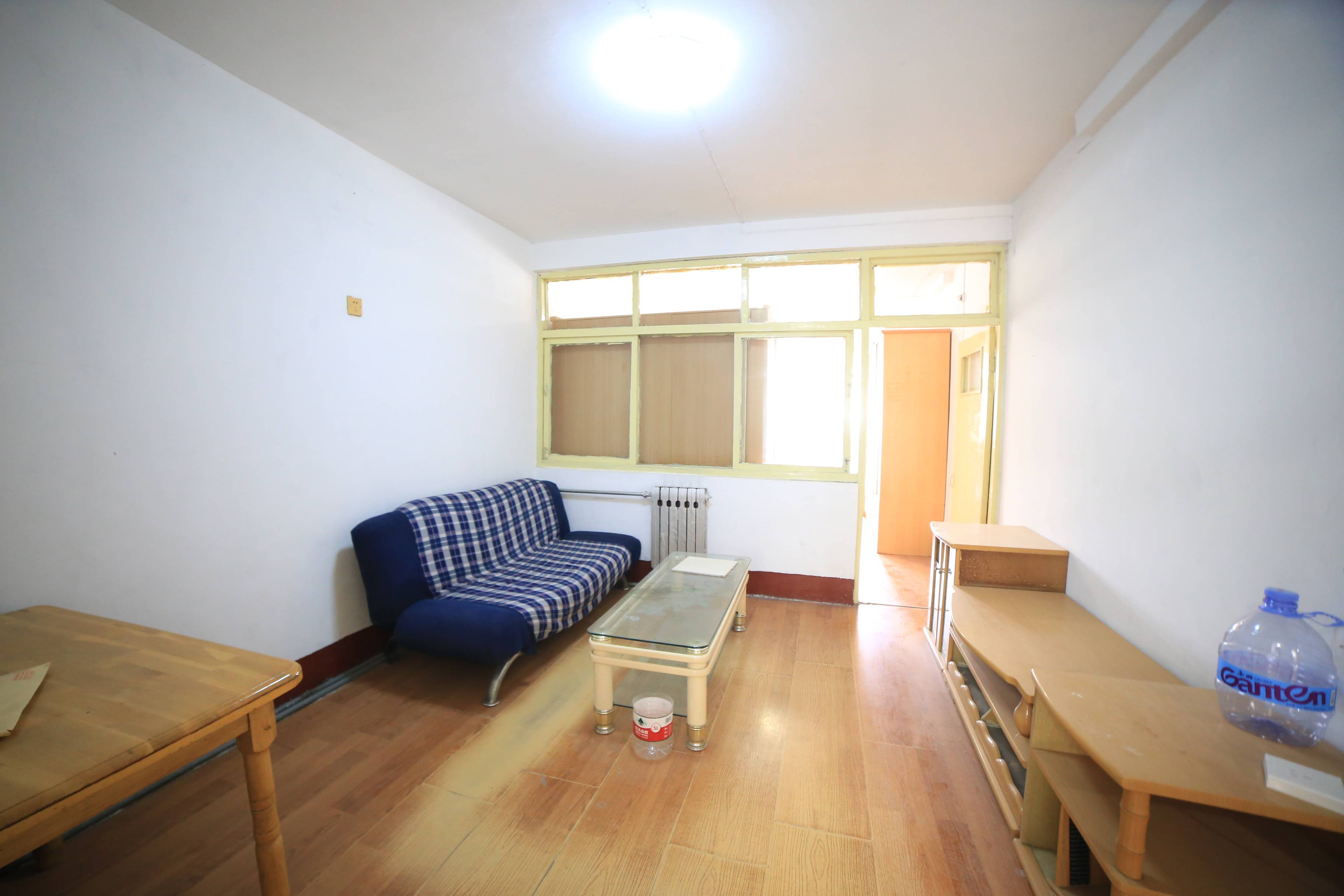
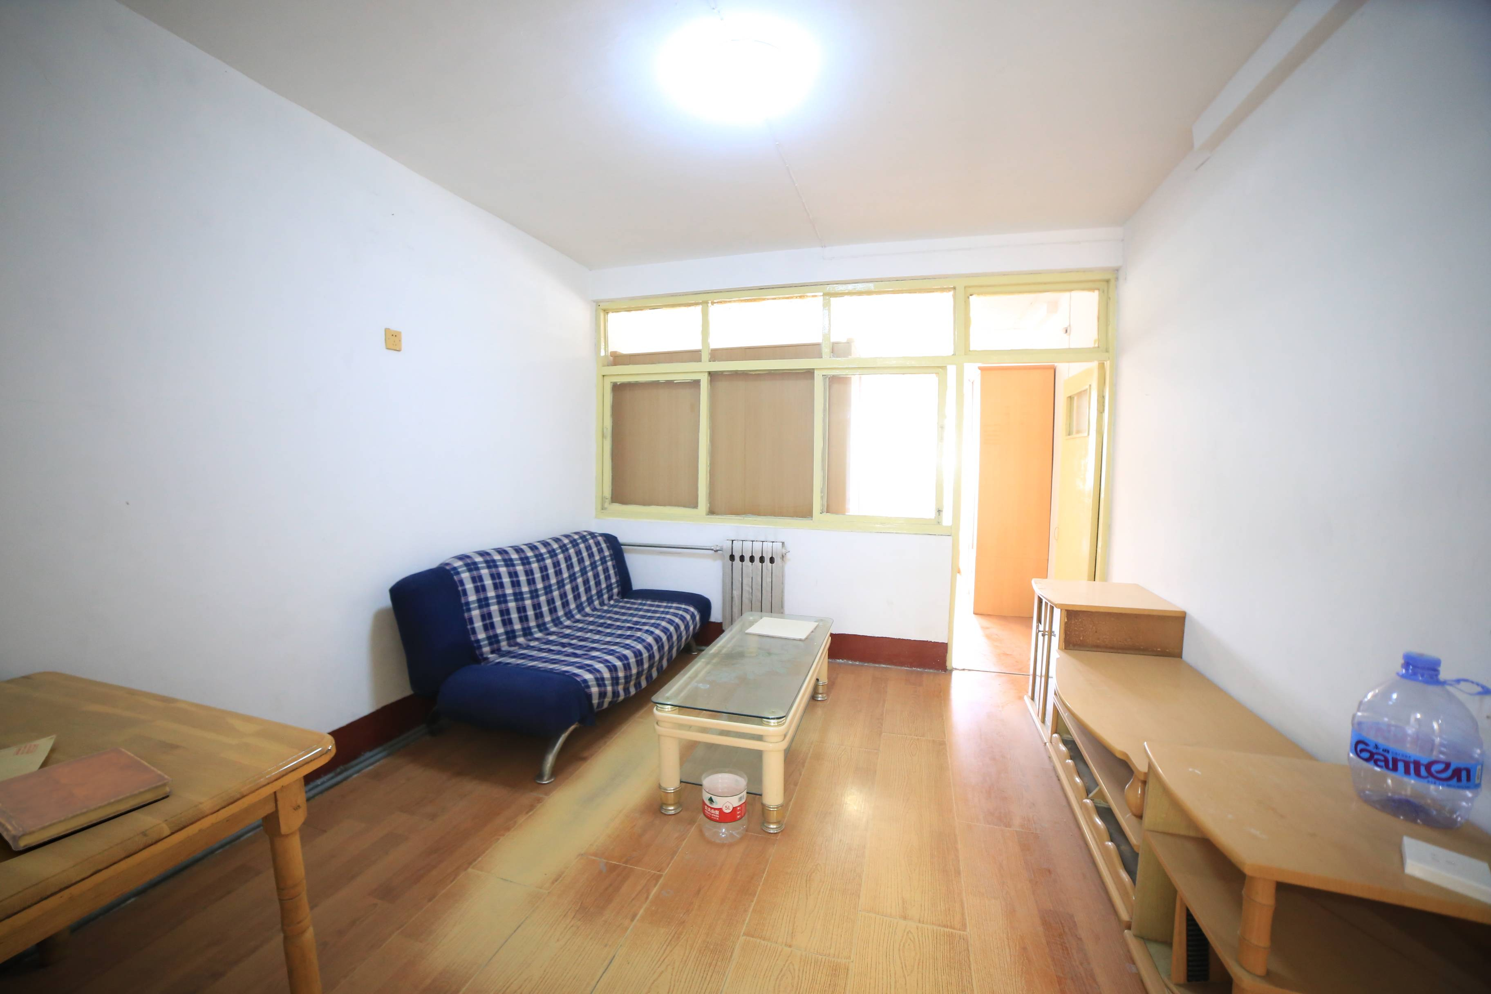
+ notebook [0,747,173,851]
